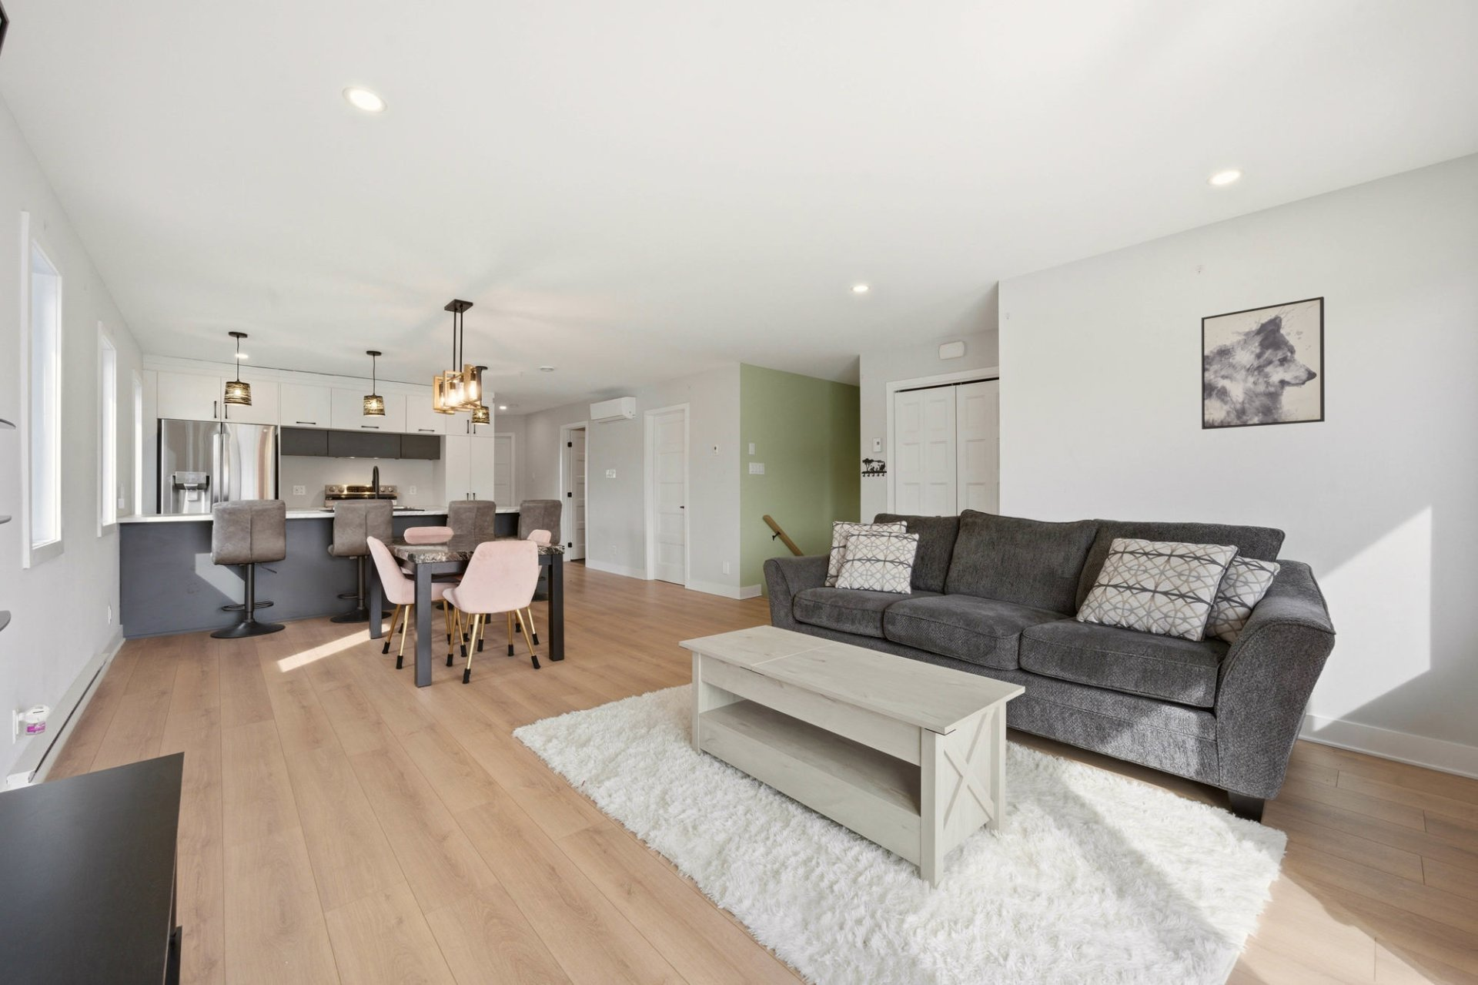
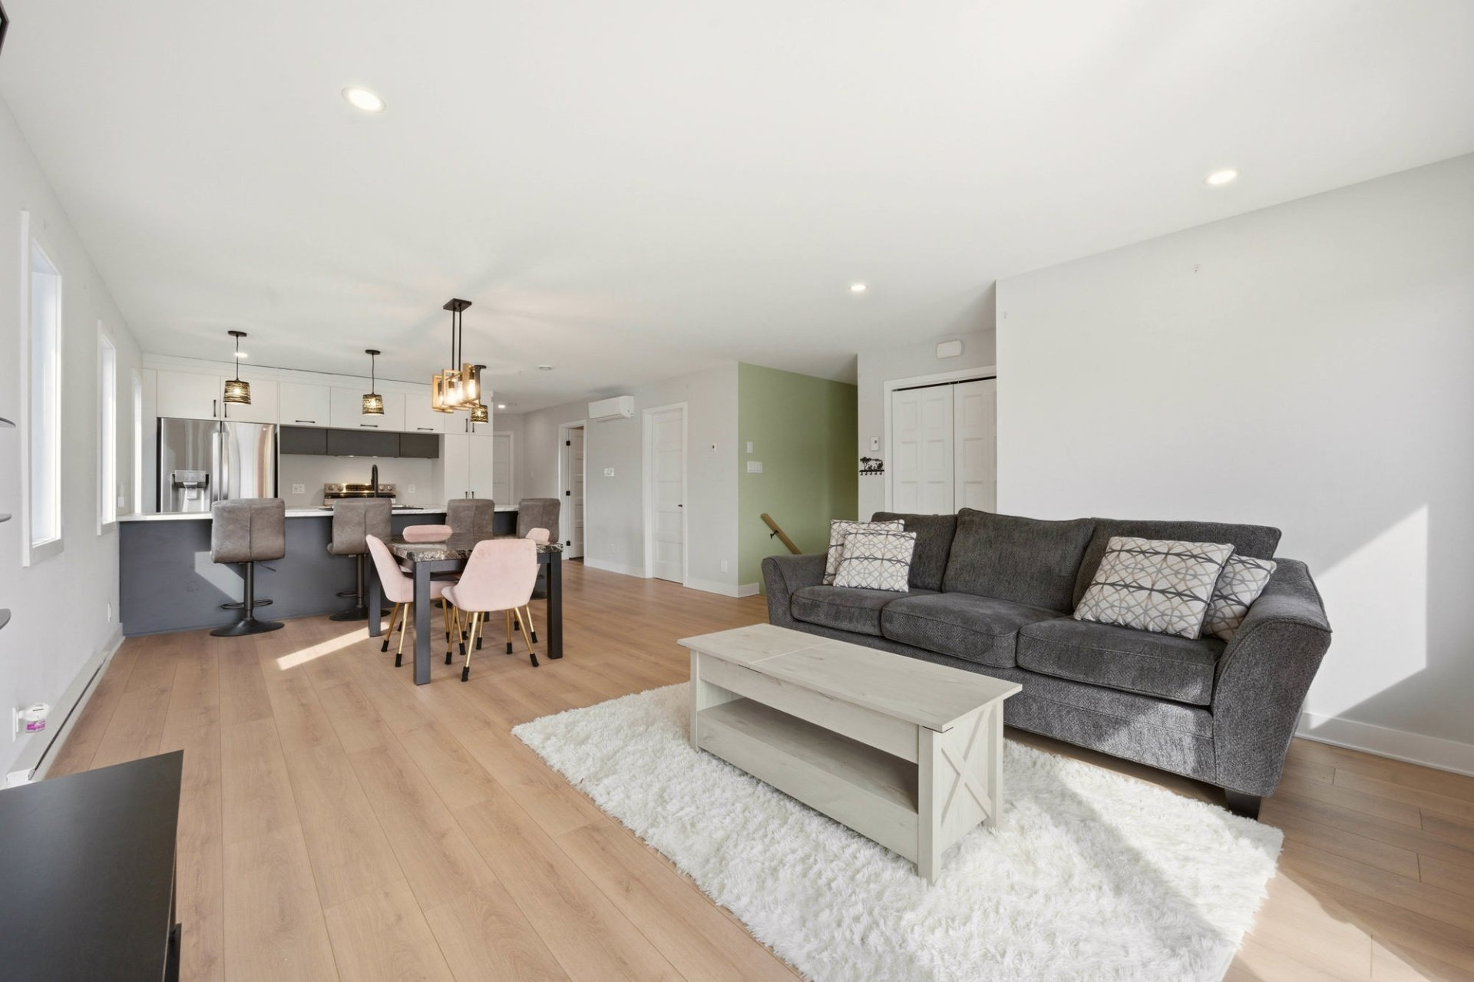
- wall art [1201,296,1325,431]
